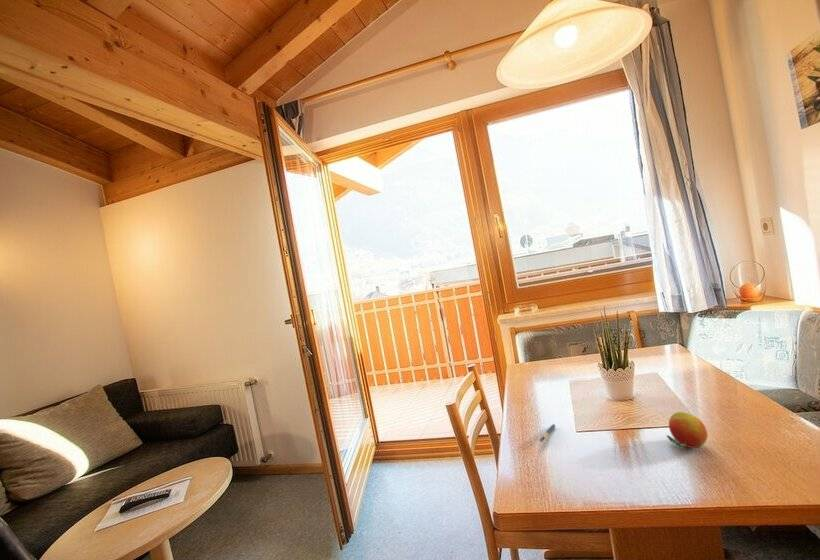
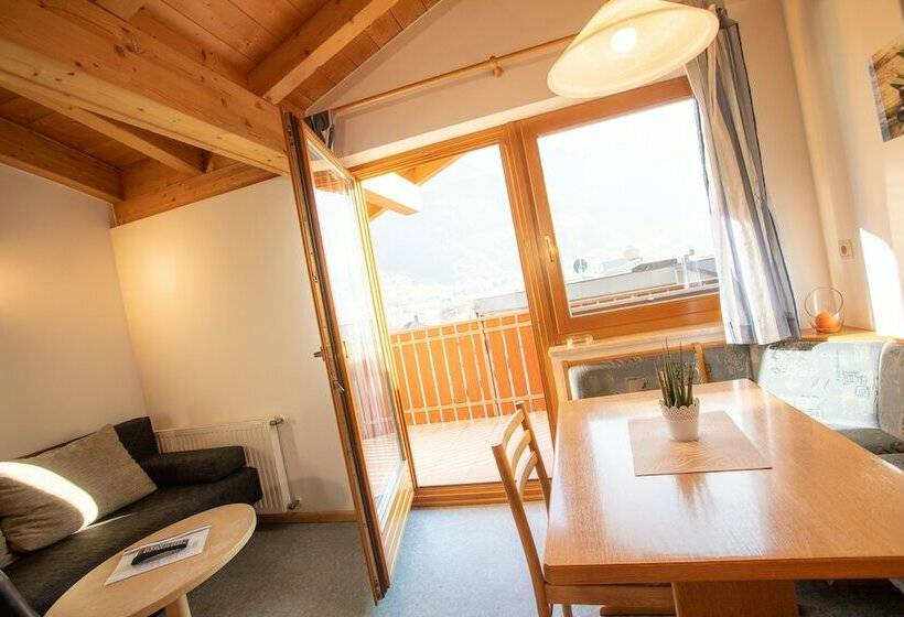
- pen [538,423,556,443]
- fruit [665,411,709,449]
